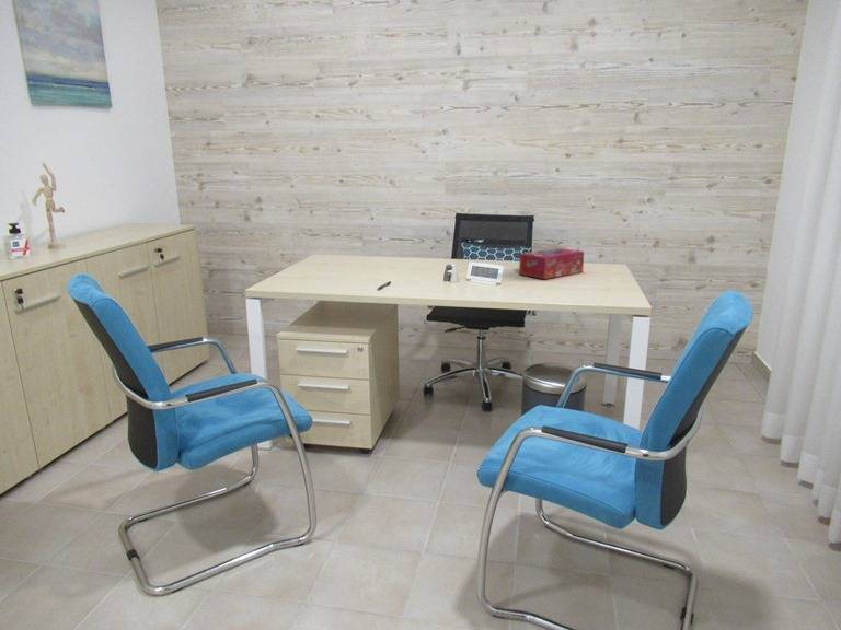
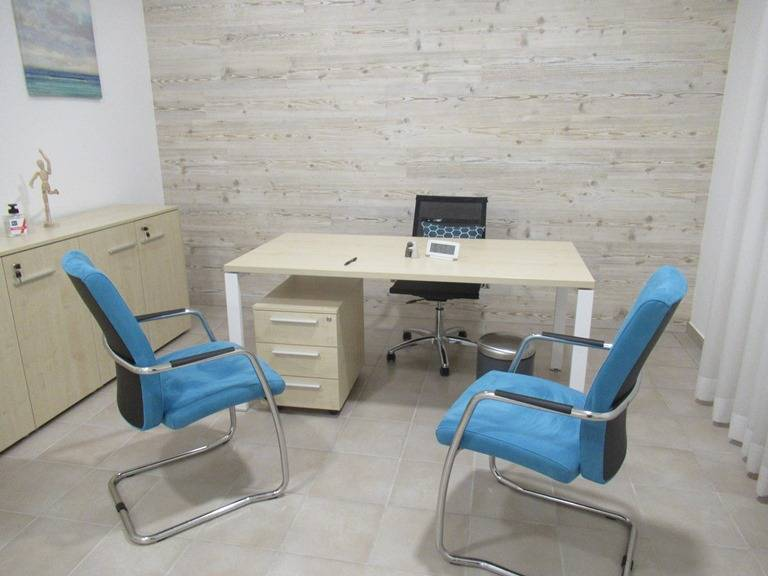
- tissue box [518,247,585,280]
